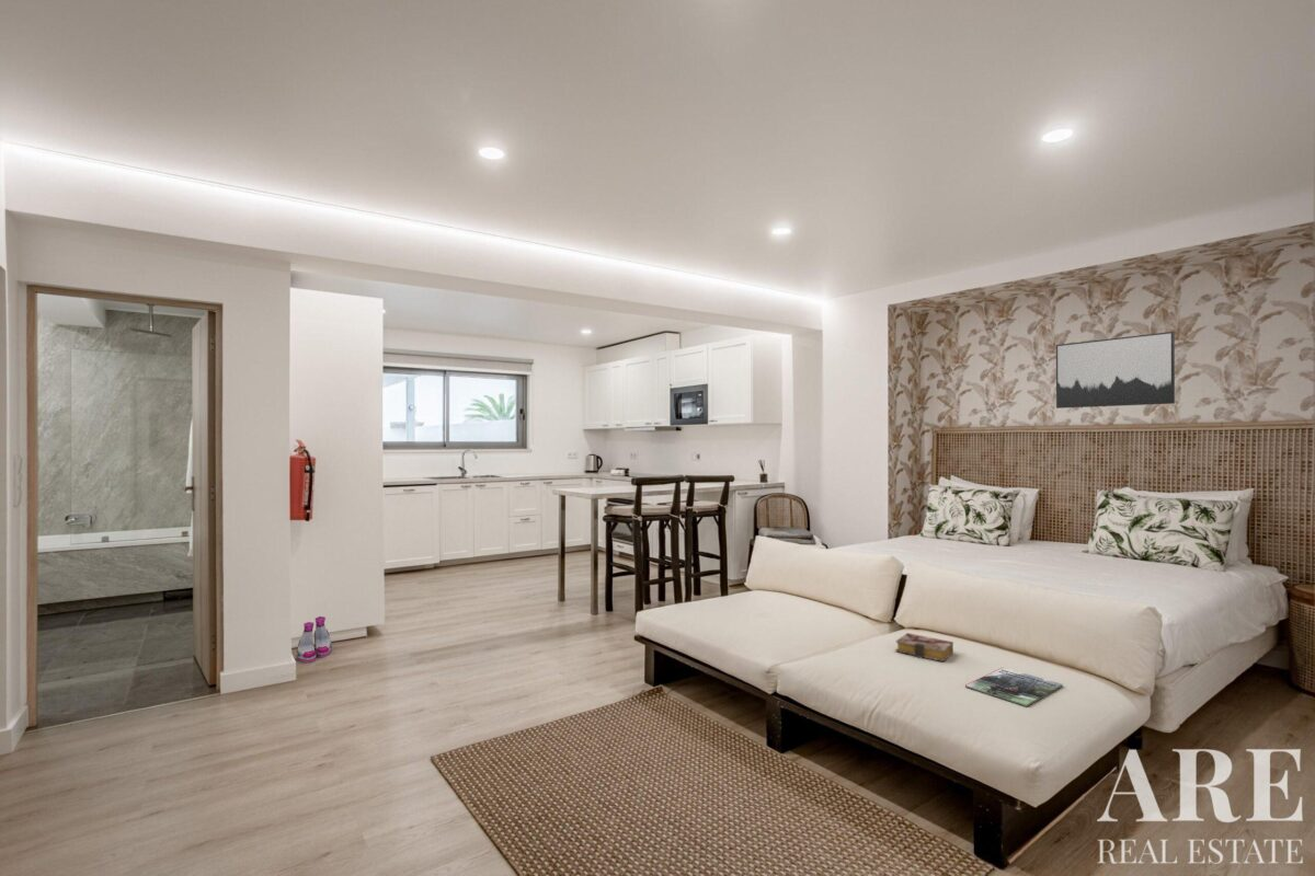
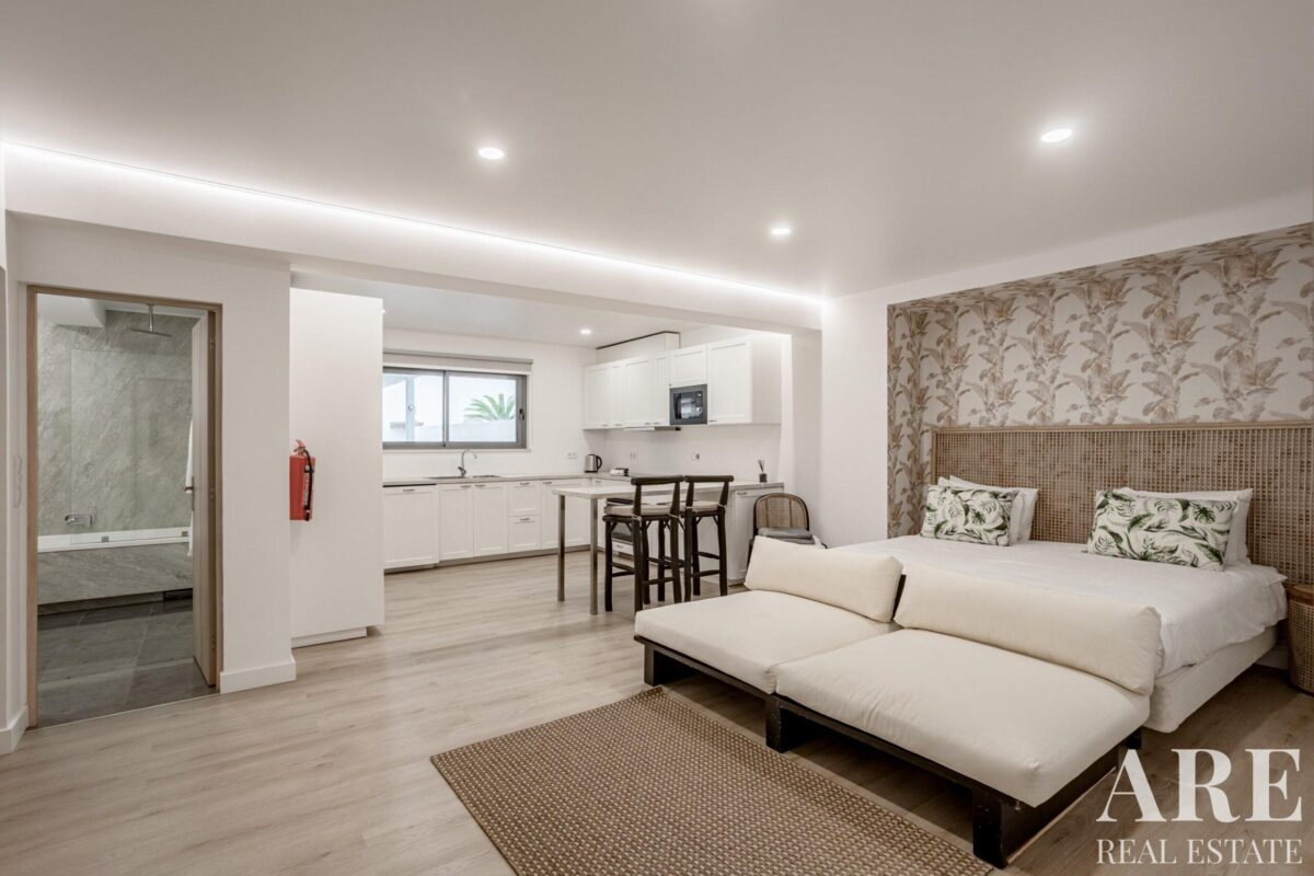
- book [895,632,954,662]
- magazine [964,666,1064,707]
- wall art [1055,331,1176,410]
- boots [296,615,333,664]
